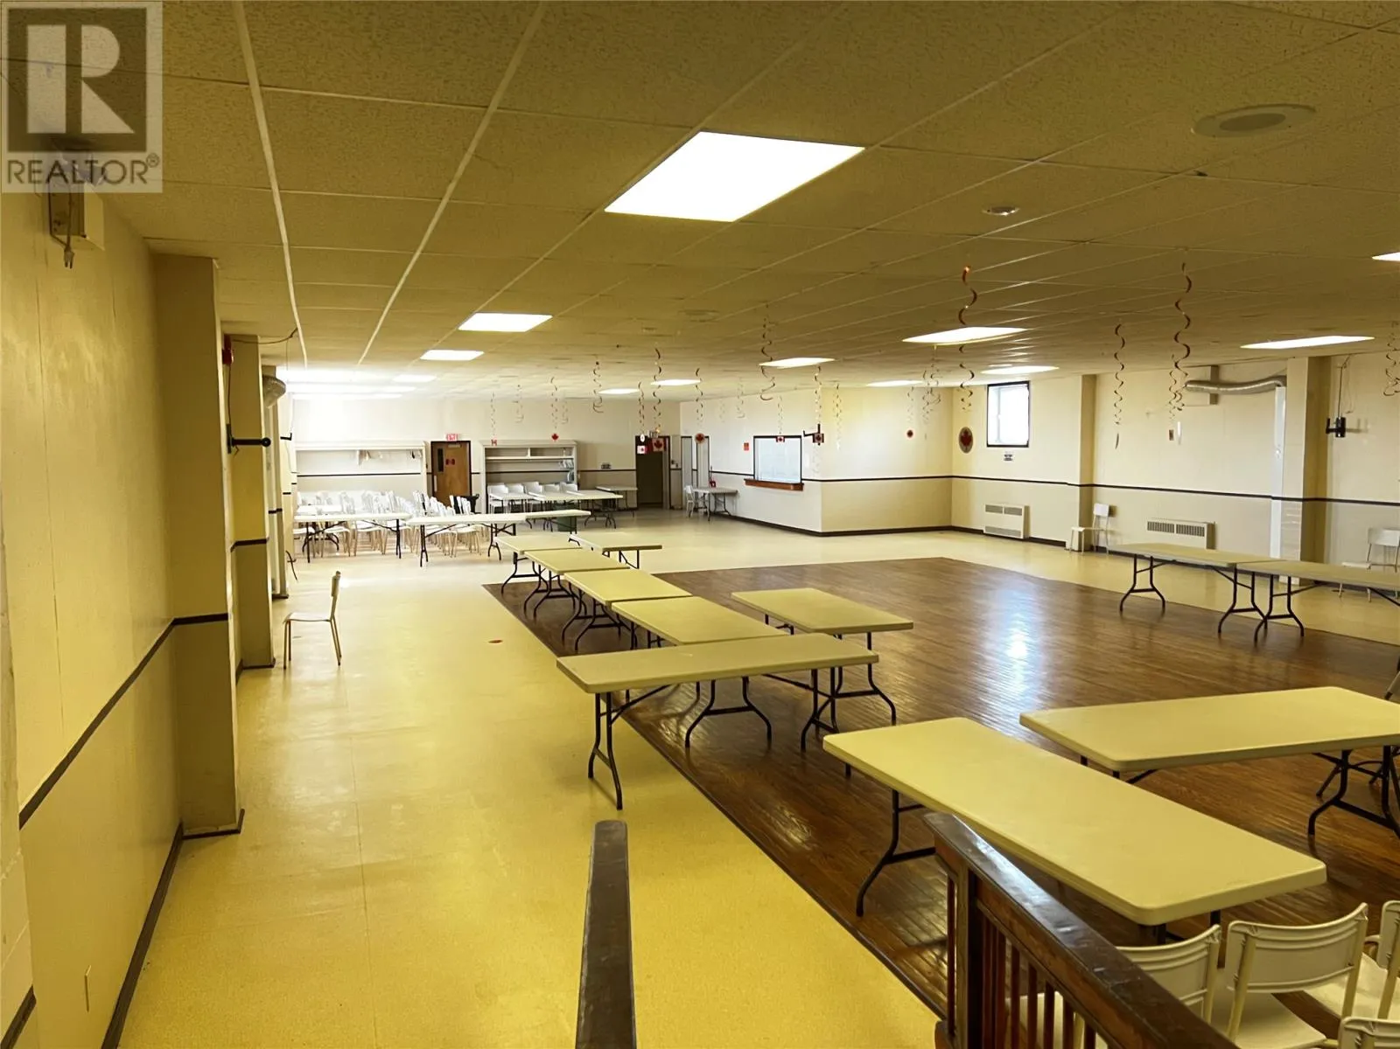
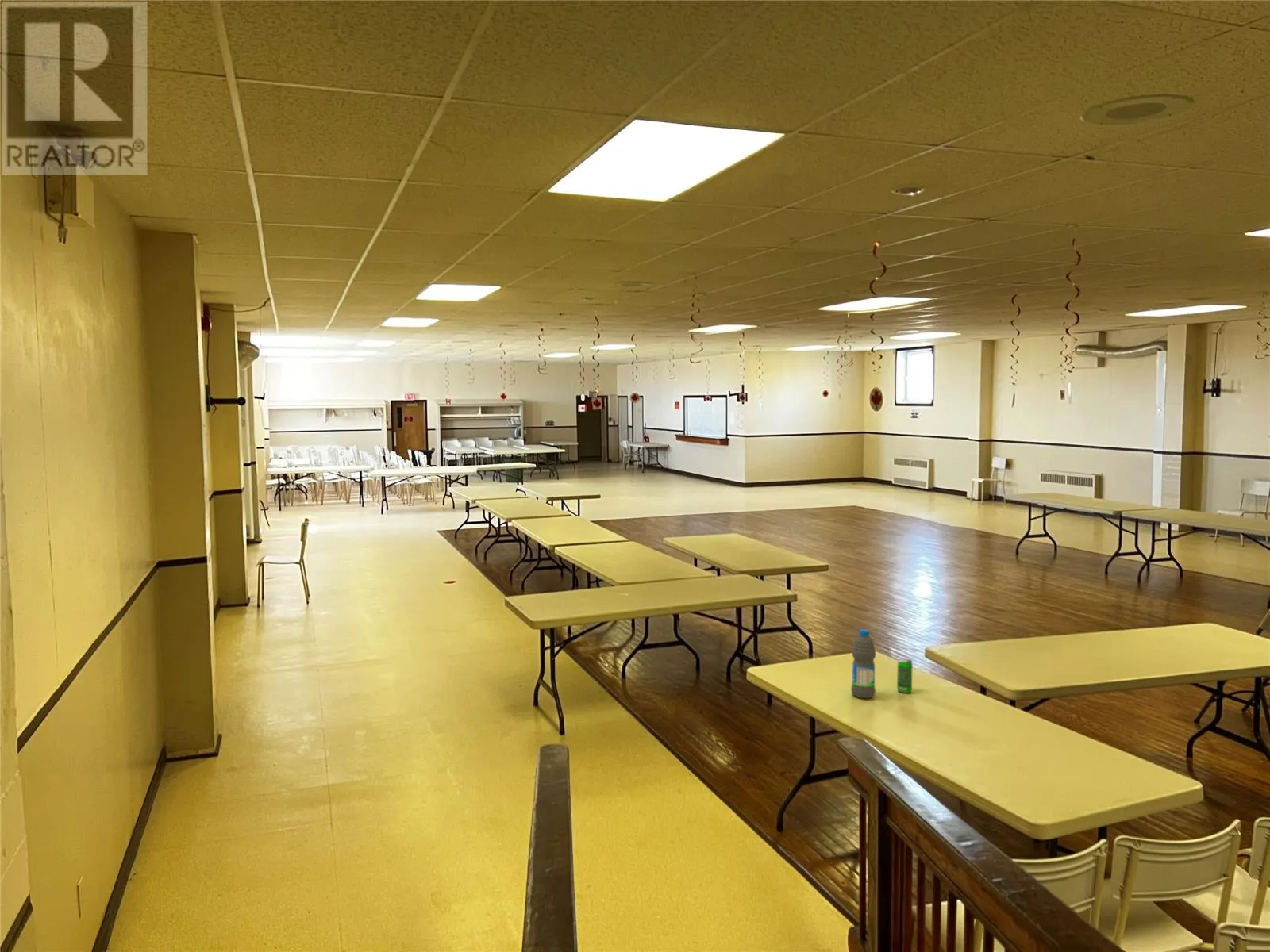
+ water bottle [850,629,876,699]
+ beverage can [896,658,914,693]
